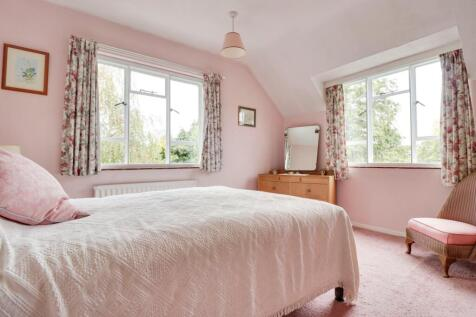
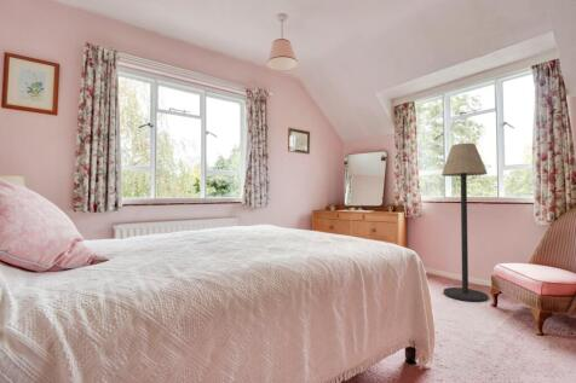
+ floor lamp [440,143,490,303]
